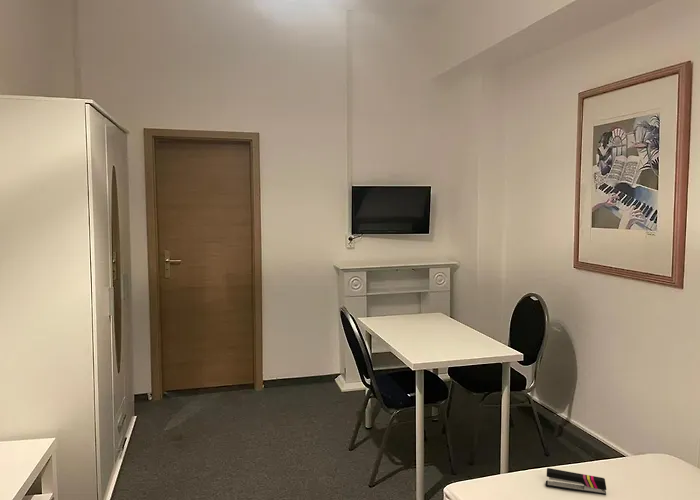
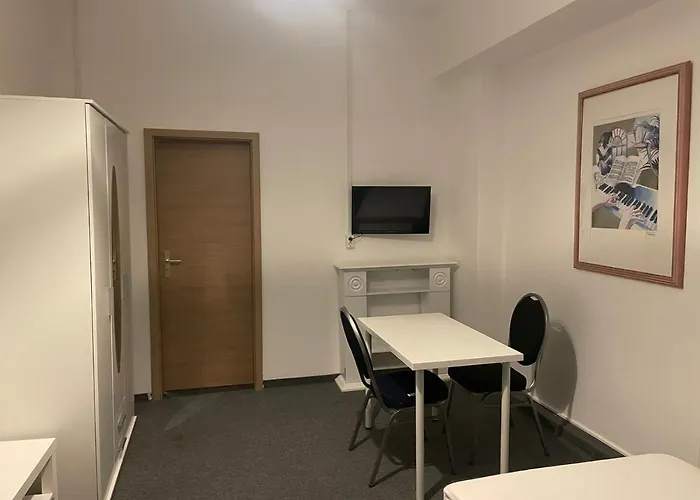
- stapler [545,467,607,496]
